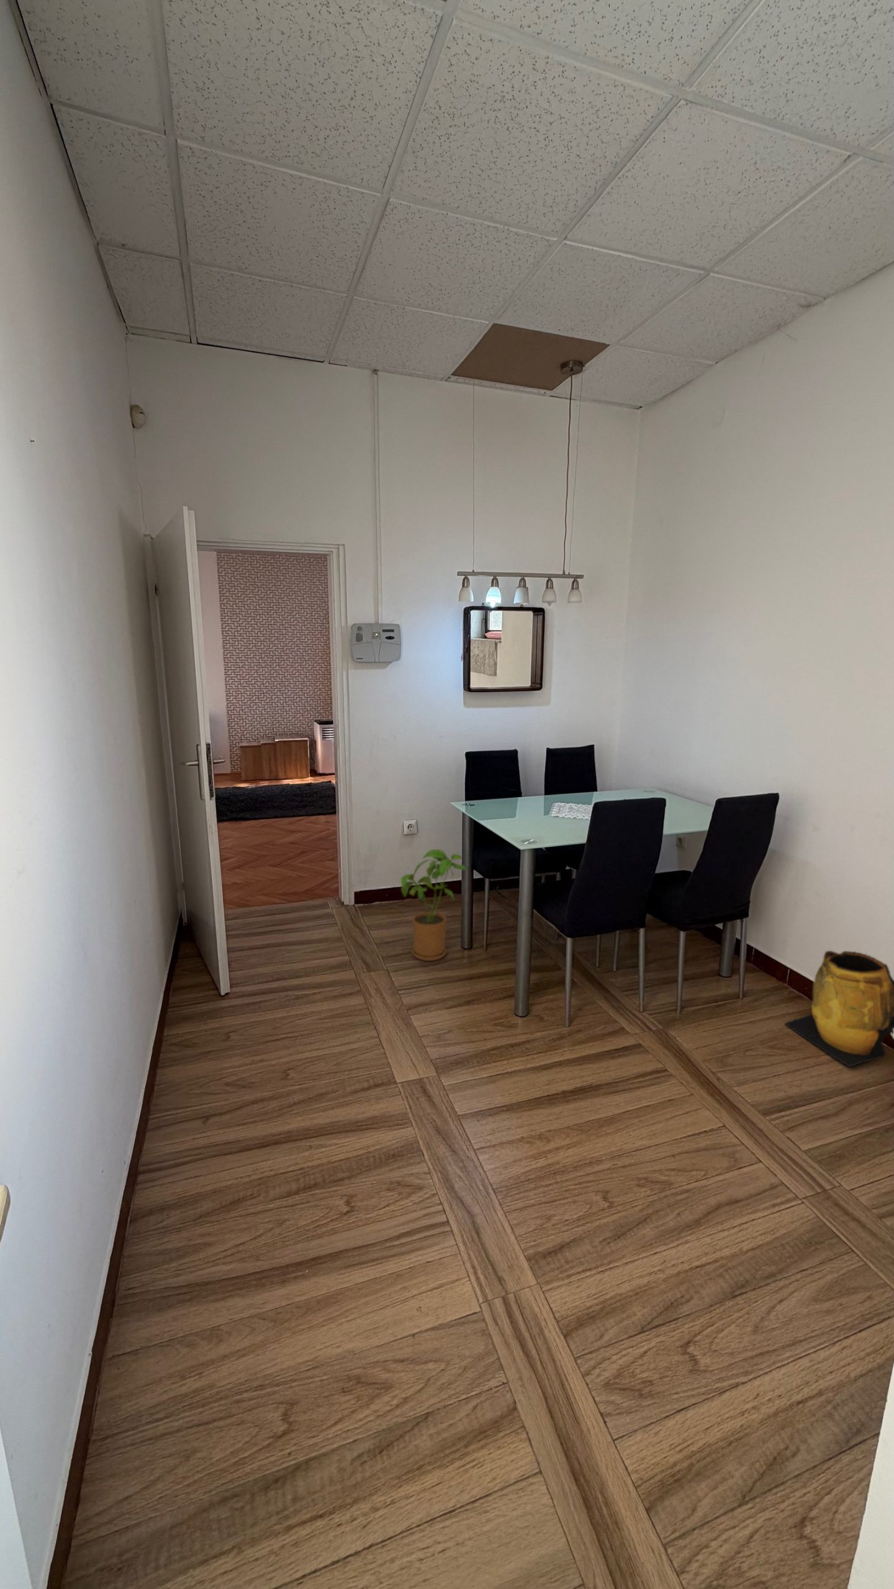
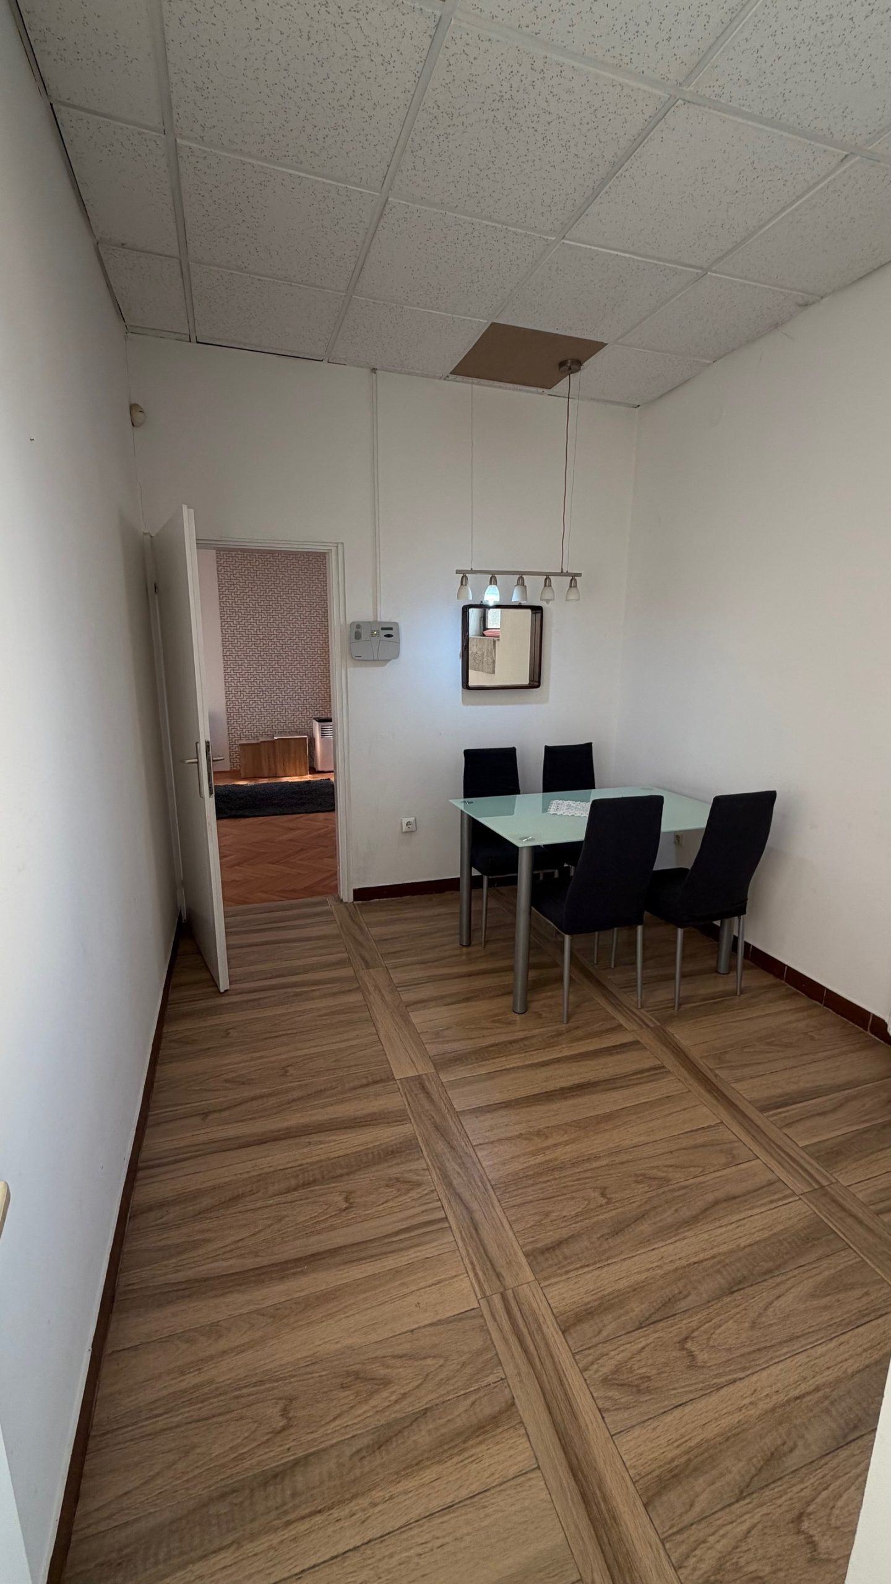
- planter pot [784,949,894,1067]
- house plant [401,848,467,961]
